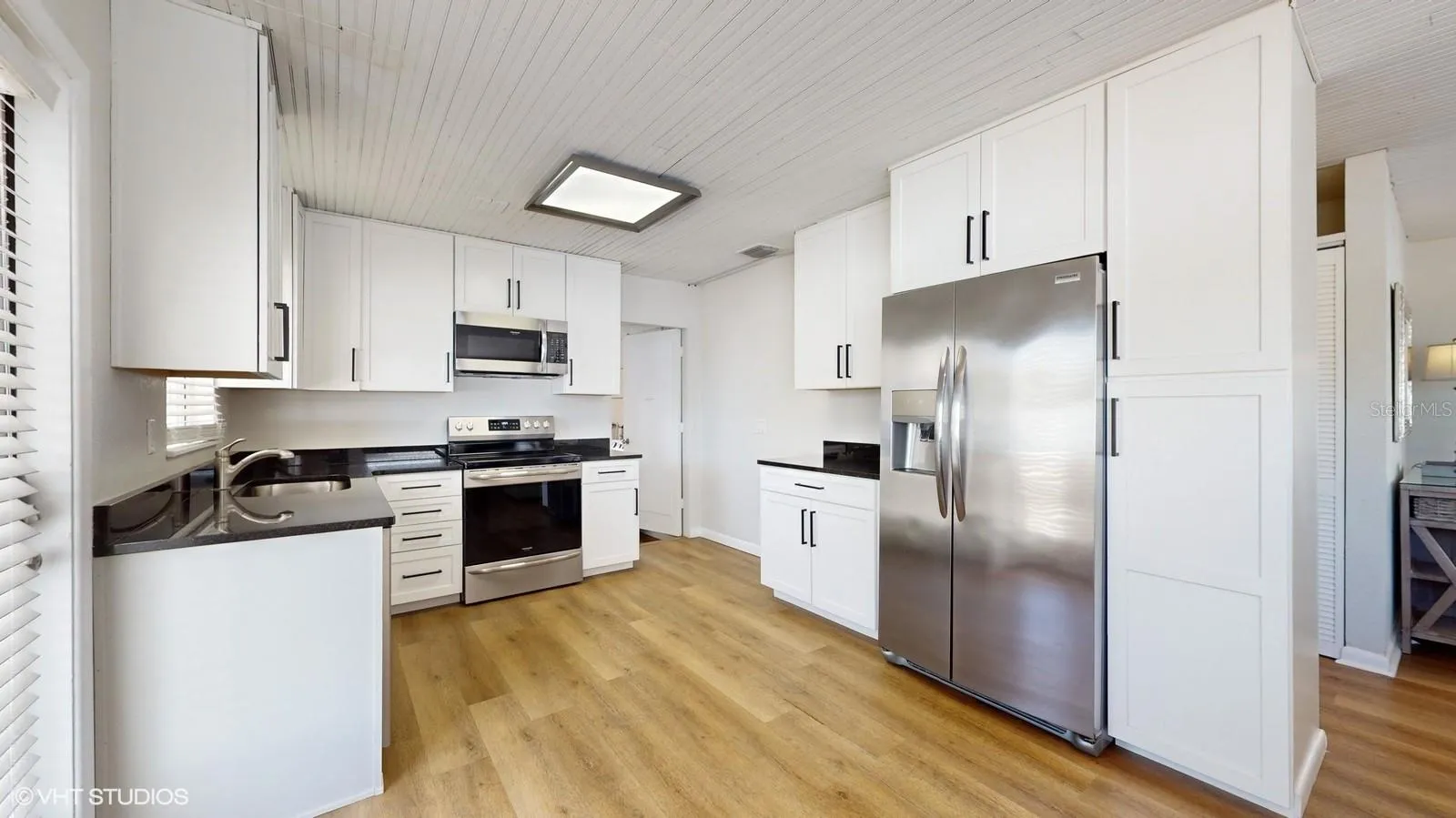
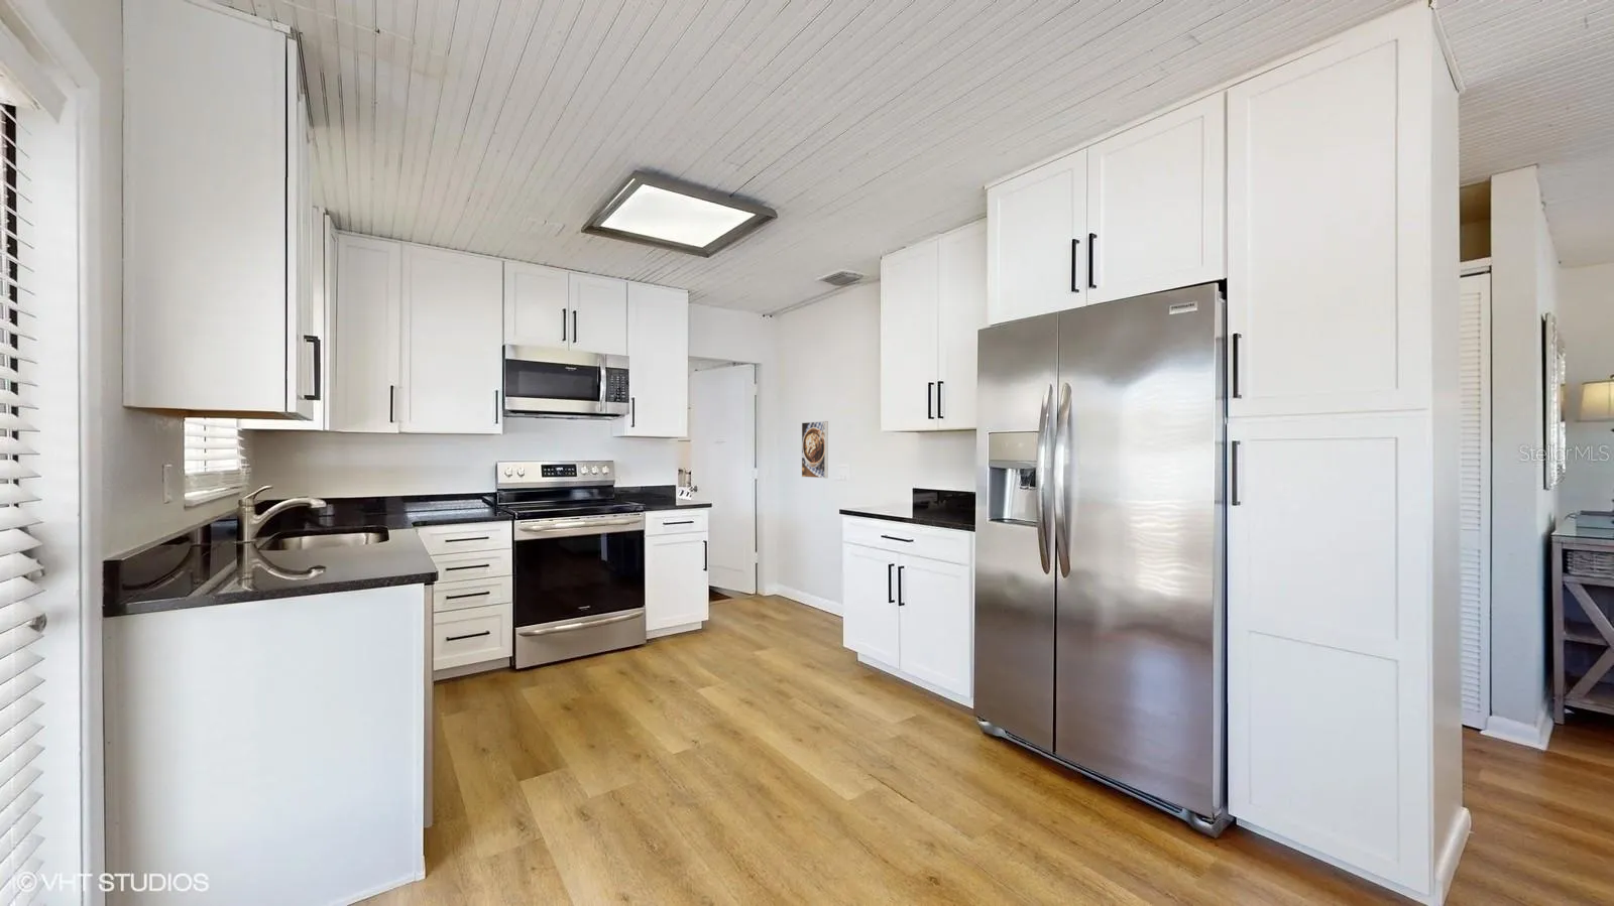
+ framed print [801,420,829,478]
